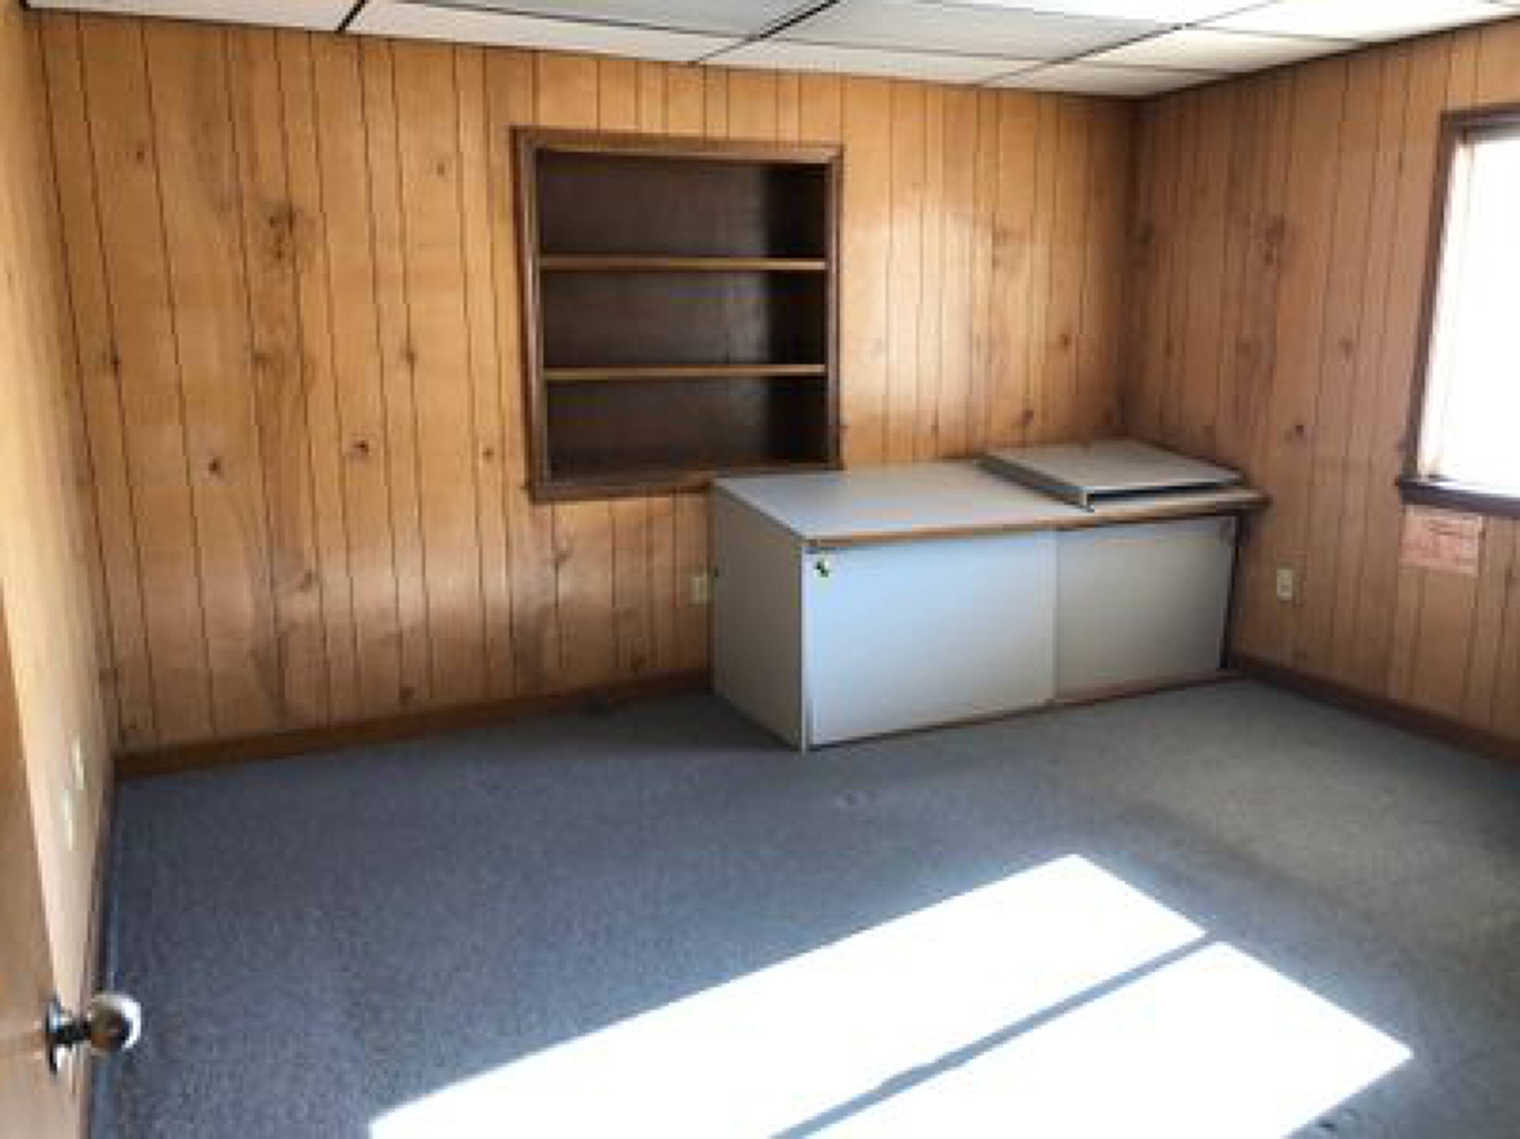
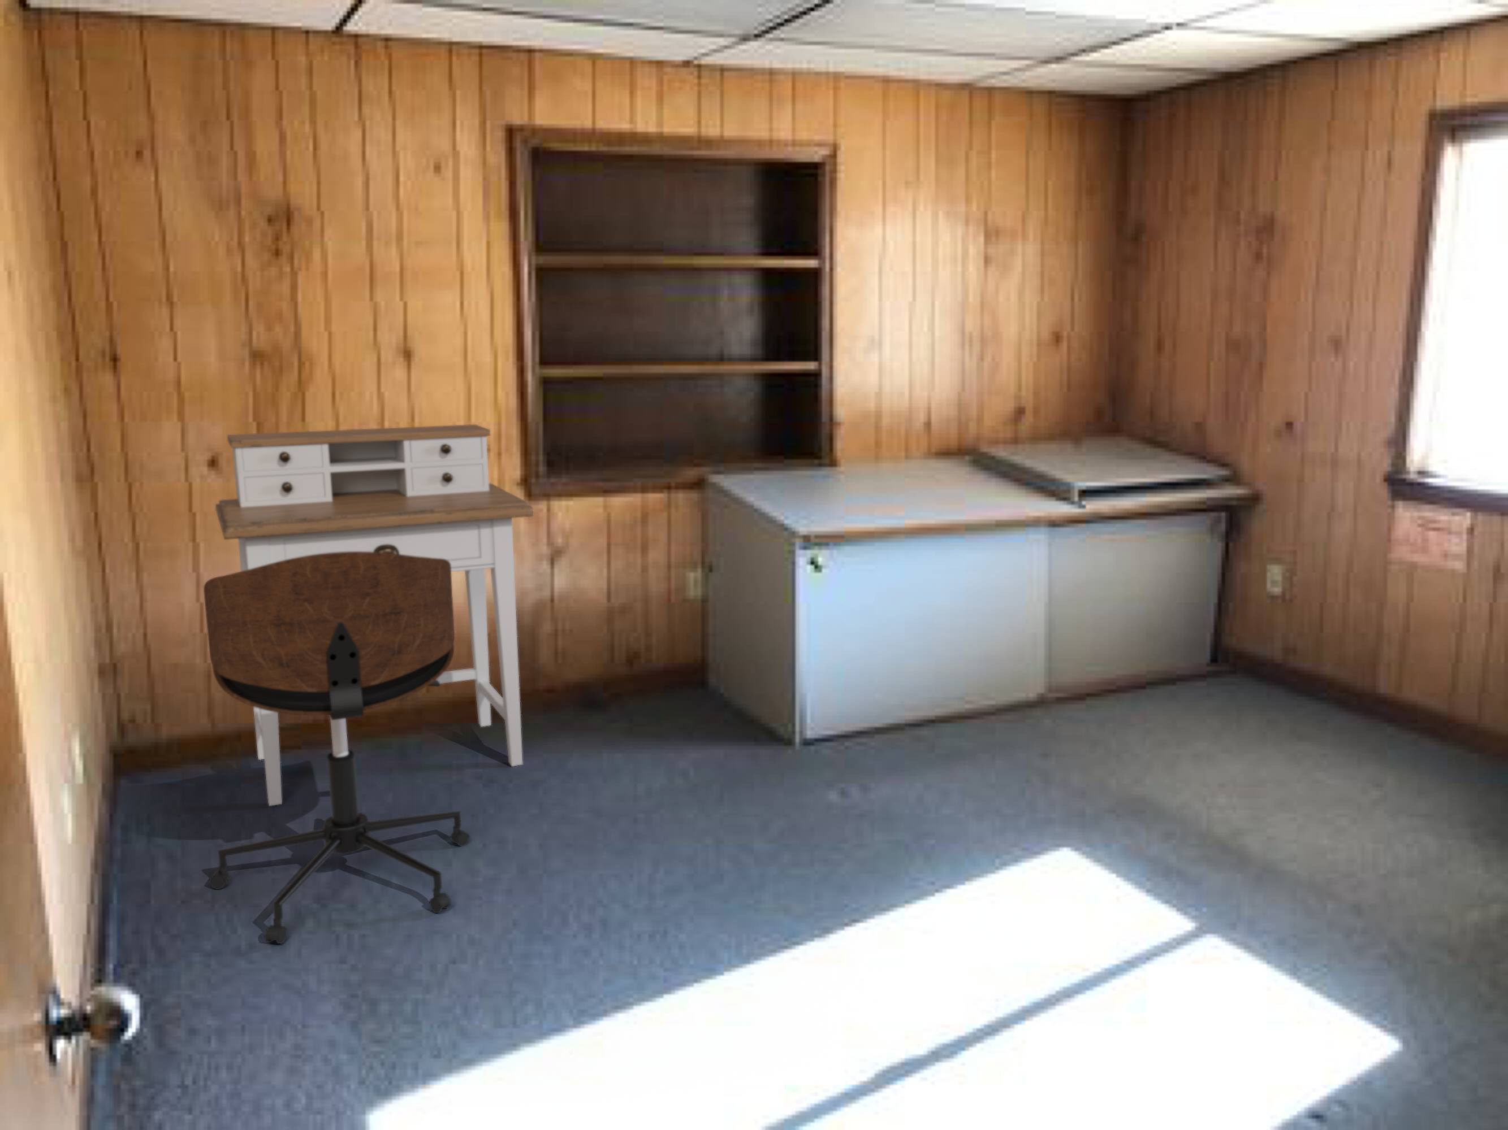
+ desk [215,424,534,807]
+ office chair [203,552,470,944]
